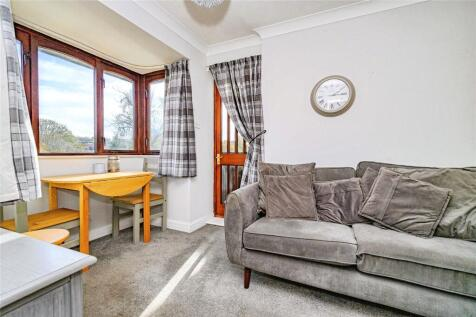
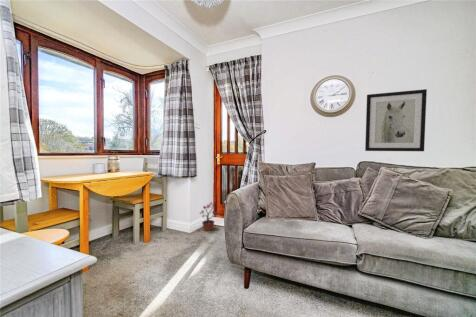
+ potted plant [196,201,219,232]
+ wall art [364,88,428,152]
